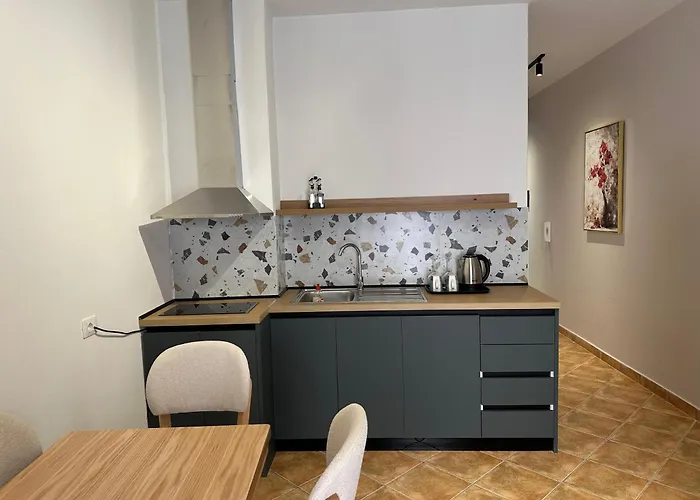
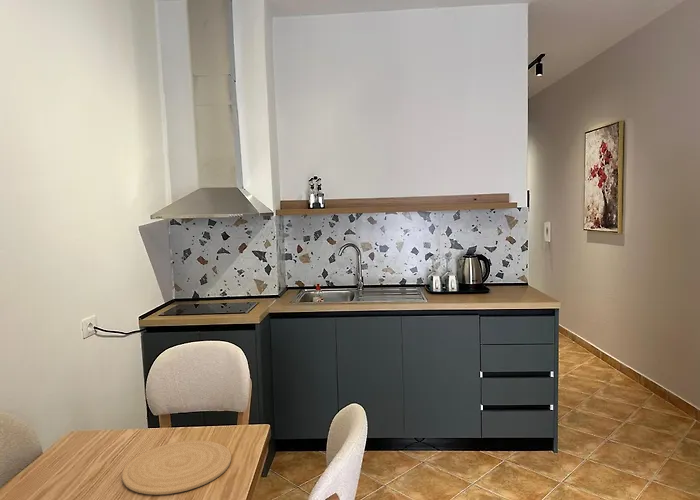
+ plate [121,439,232,496]
